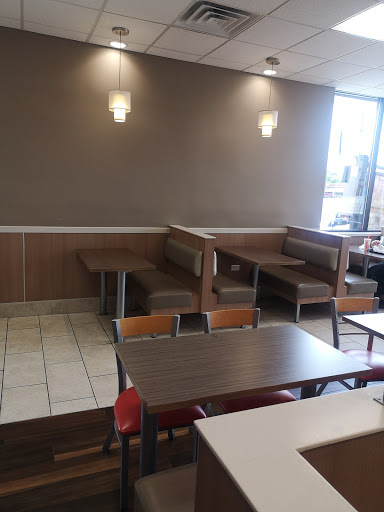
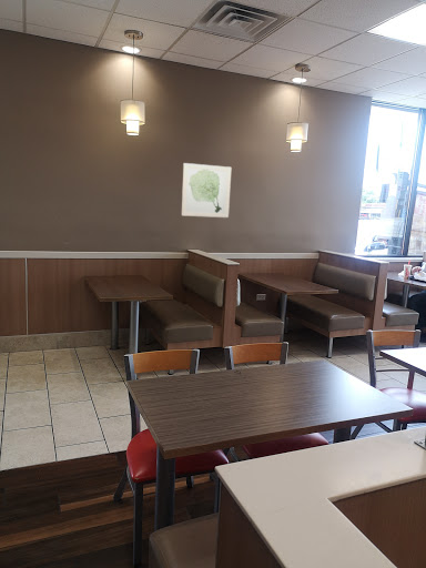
+ wall art [181,162,232,219]
